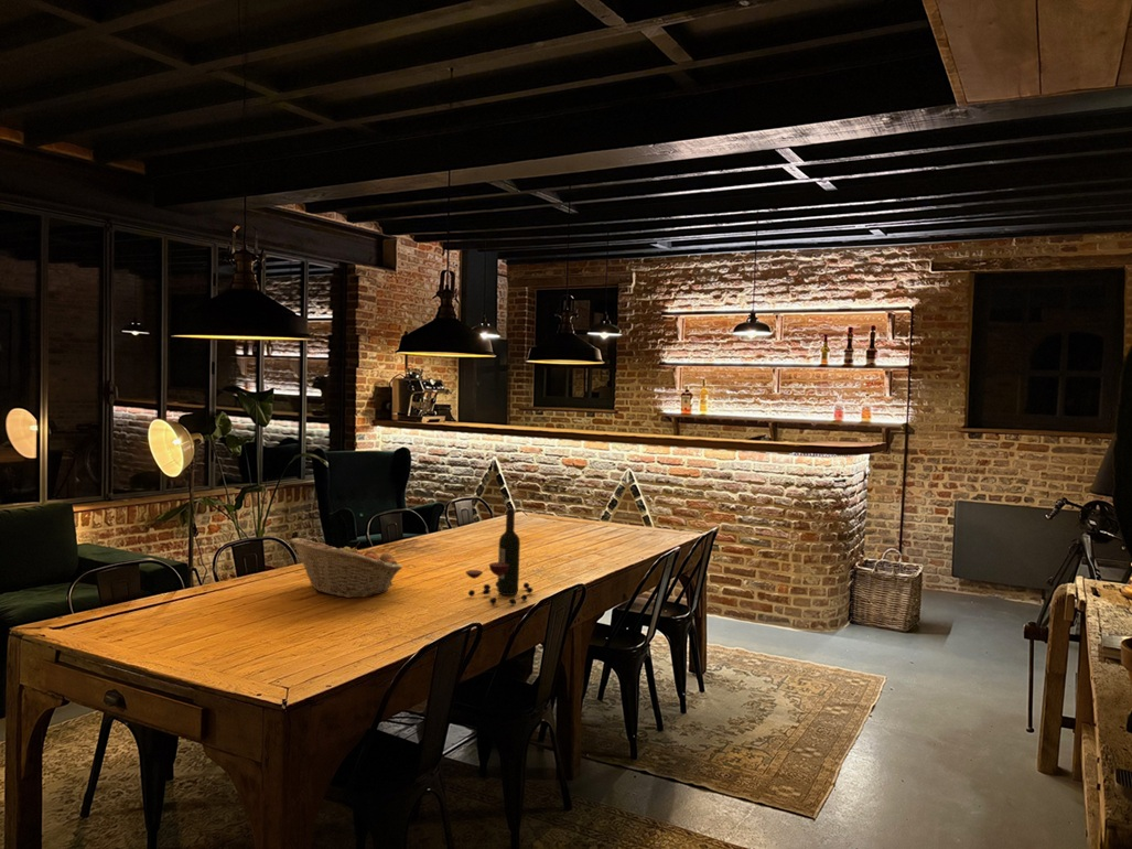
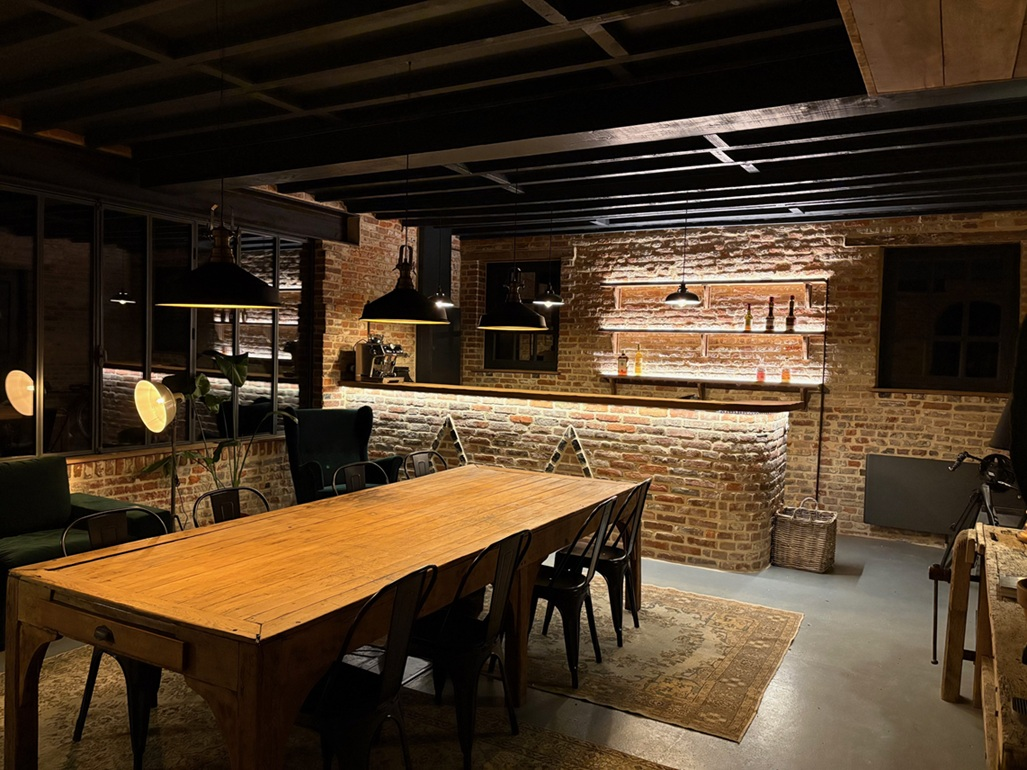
- wine bottle [465,508,533,606]
- fruit basket [290,537,403,599]
